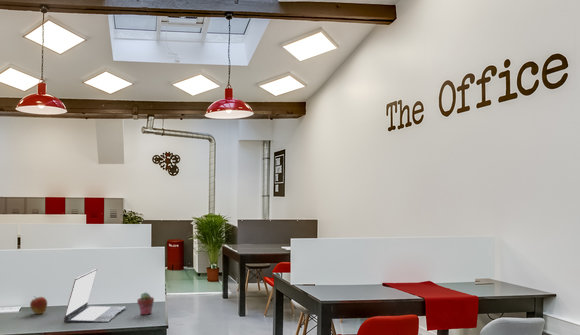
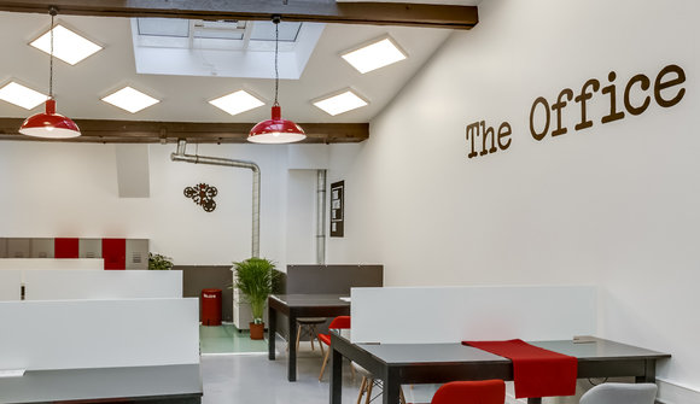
- apple [29,295,48,315]
- potted succulent [136,291,155,316]
- laptop [62,268,126,323]
